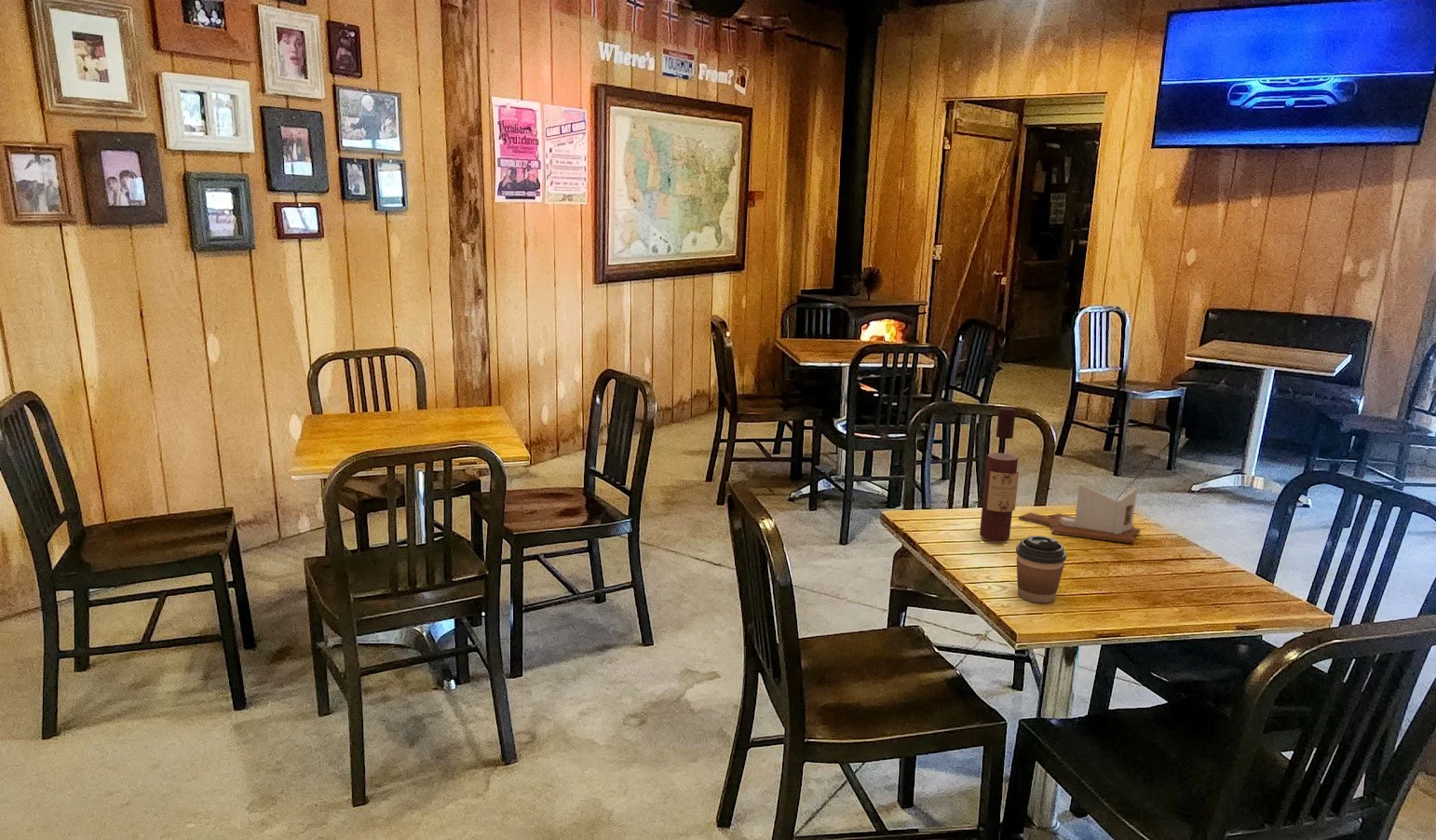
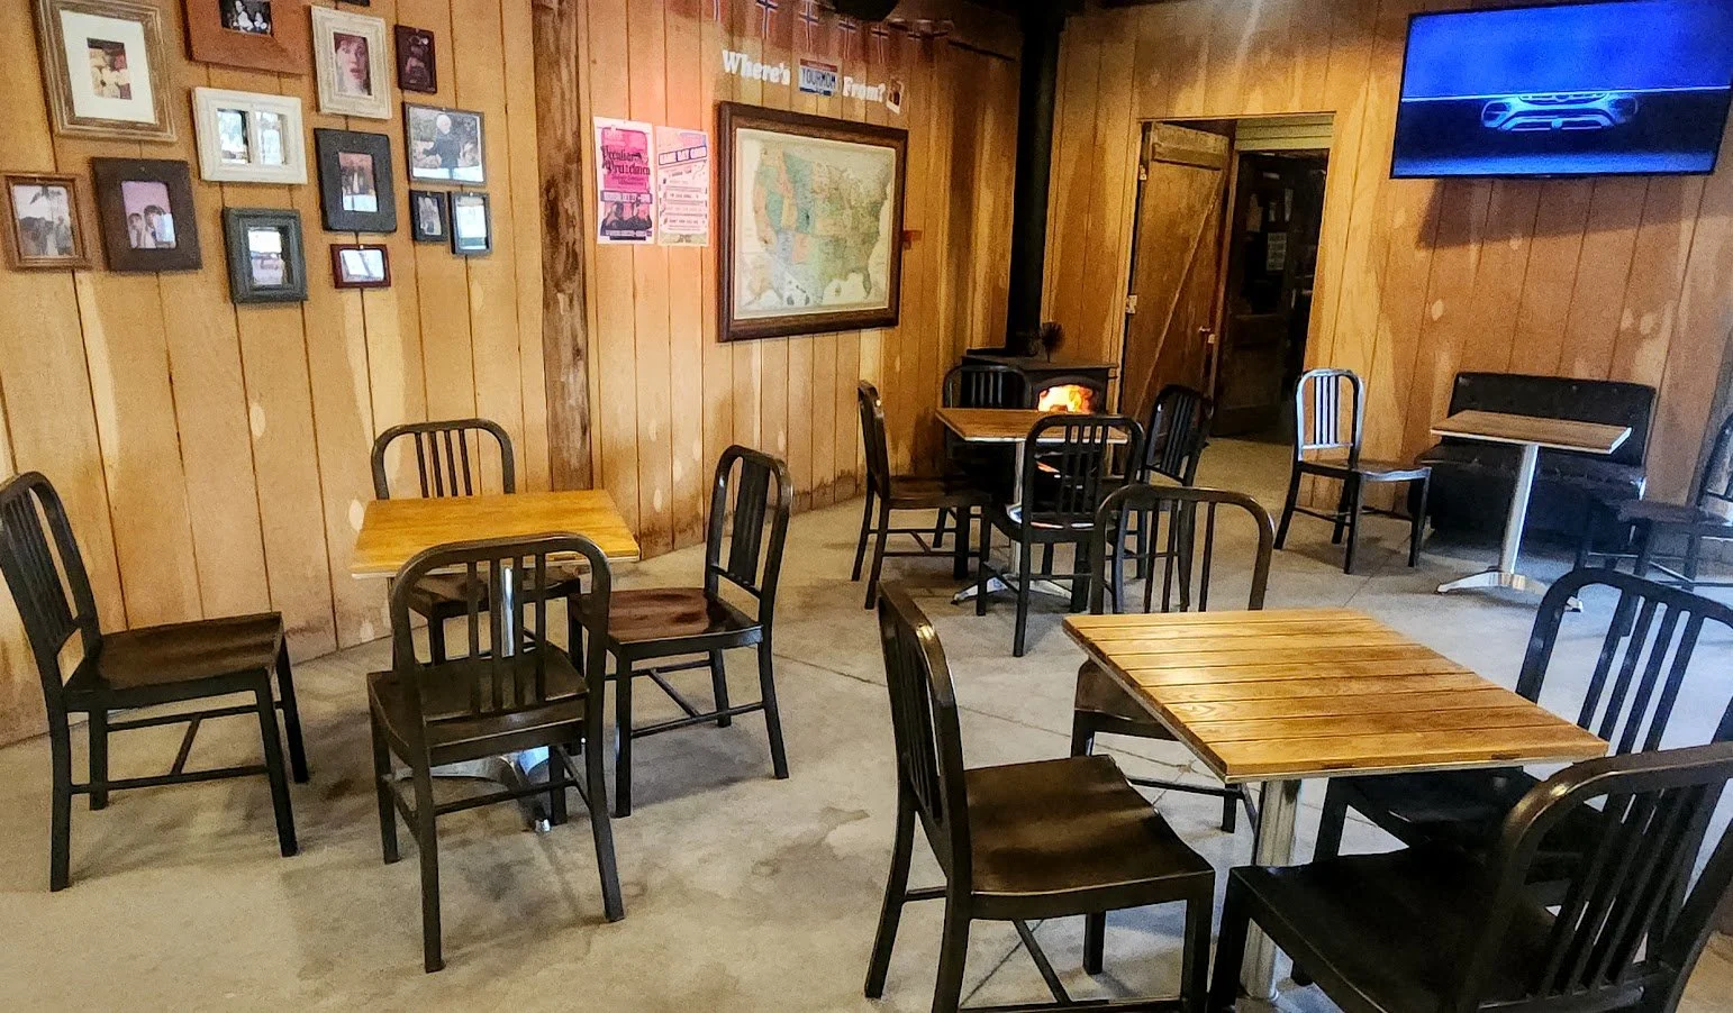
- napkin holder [1018,483,1142,544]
- wine bottle [979,406,1020,542]
- coffee cup [1015,535,1067,603]
